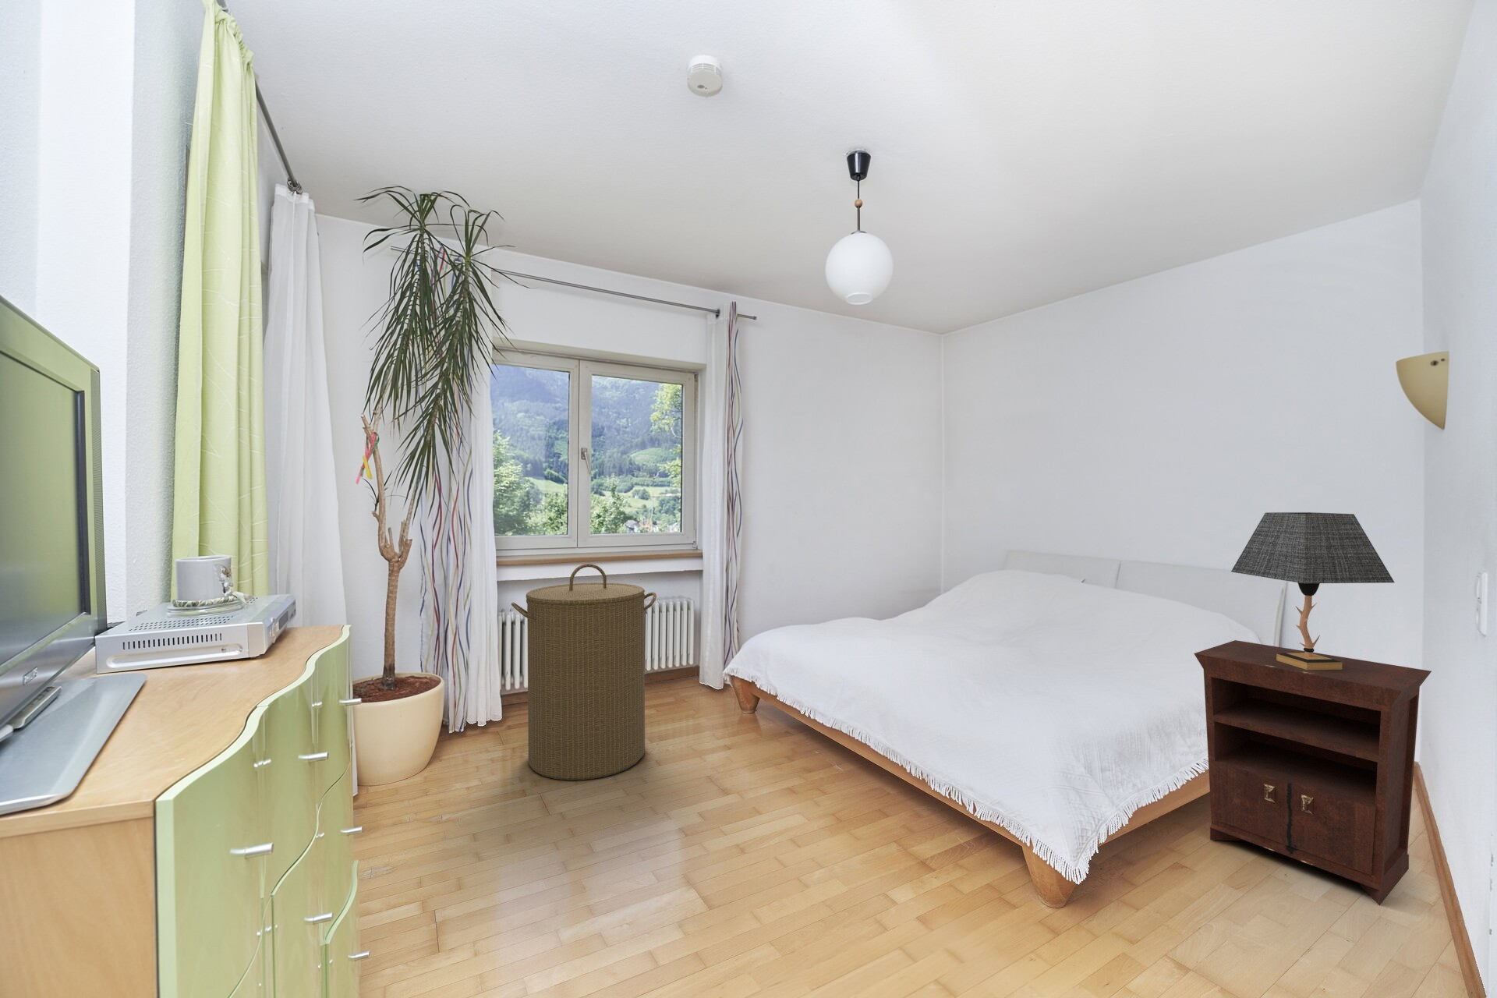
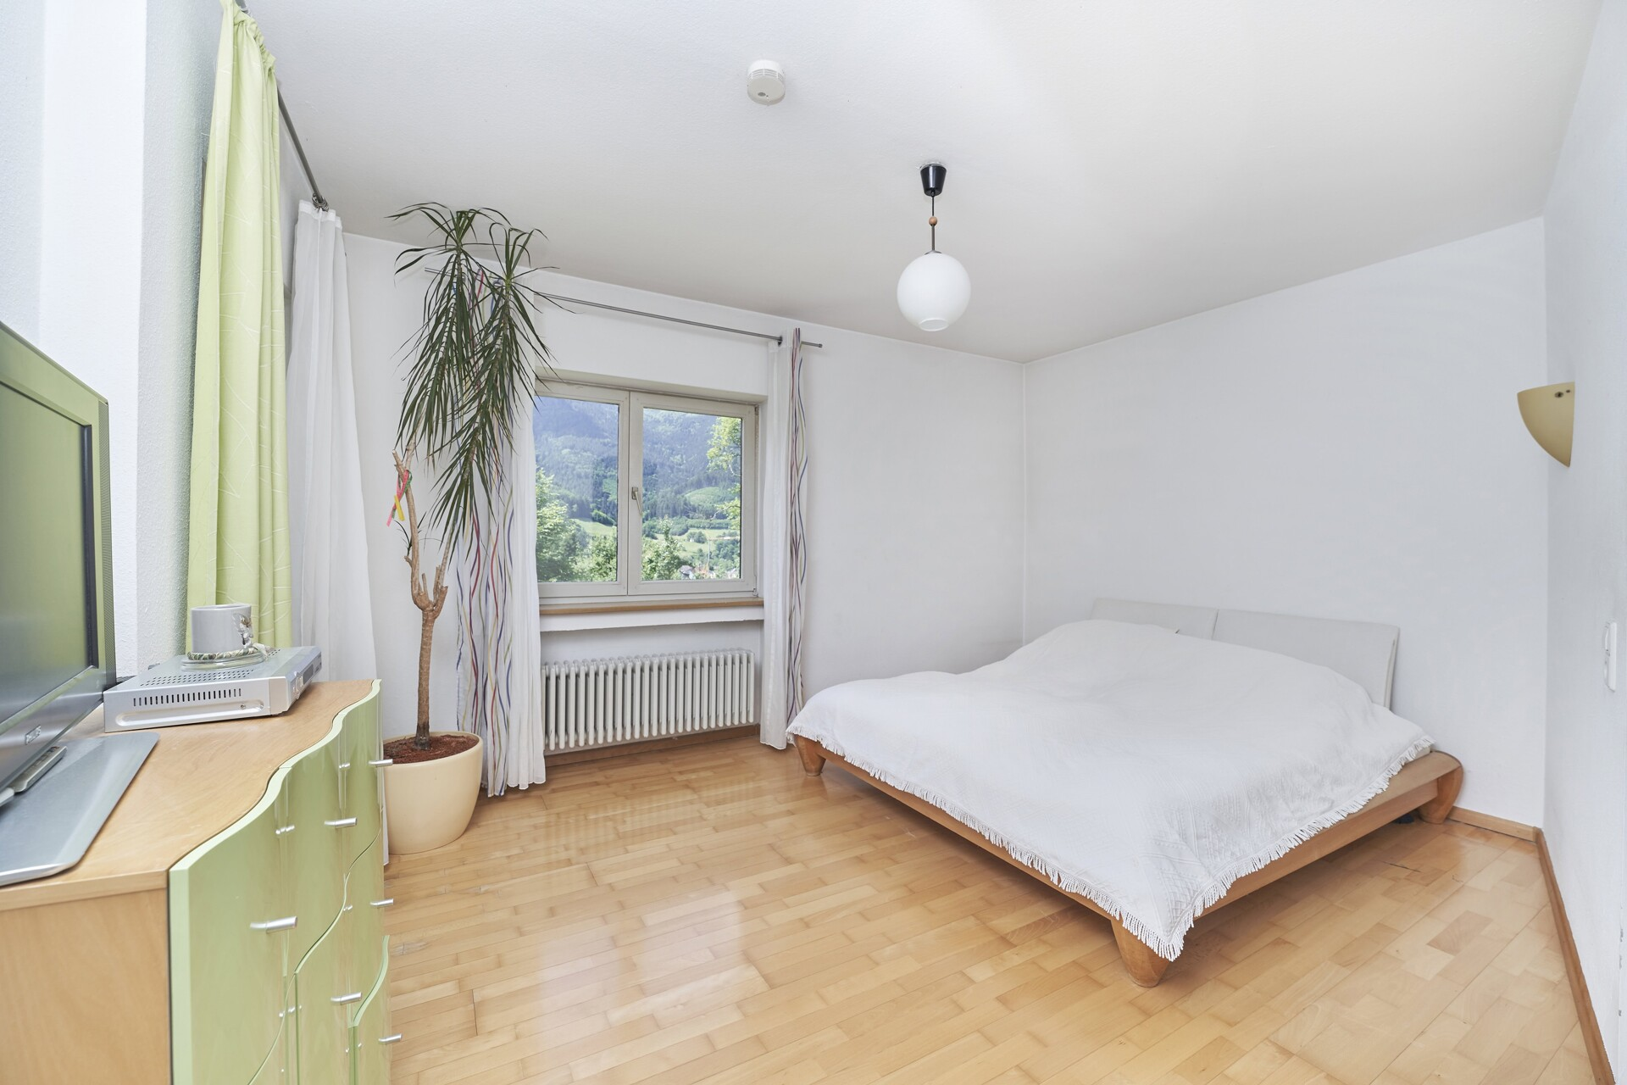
- table lamp [1231,511,1396,669]
- nightstand [1193,639,1432,906]
- laundry hamper [510,562,657,781]
